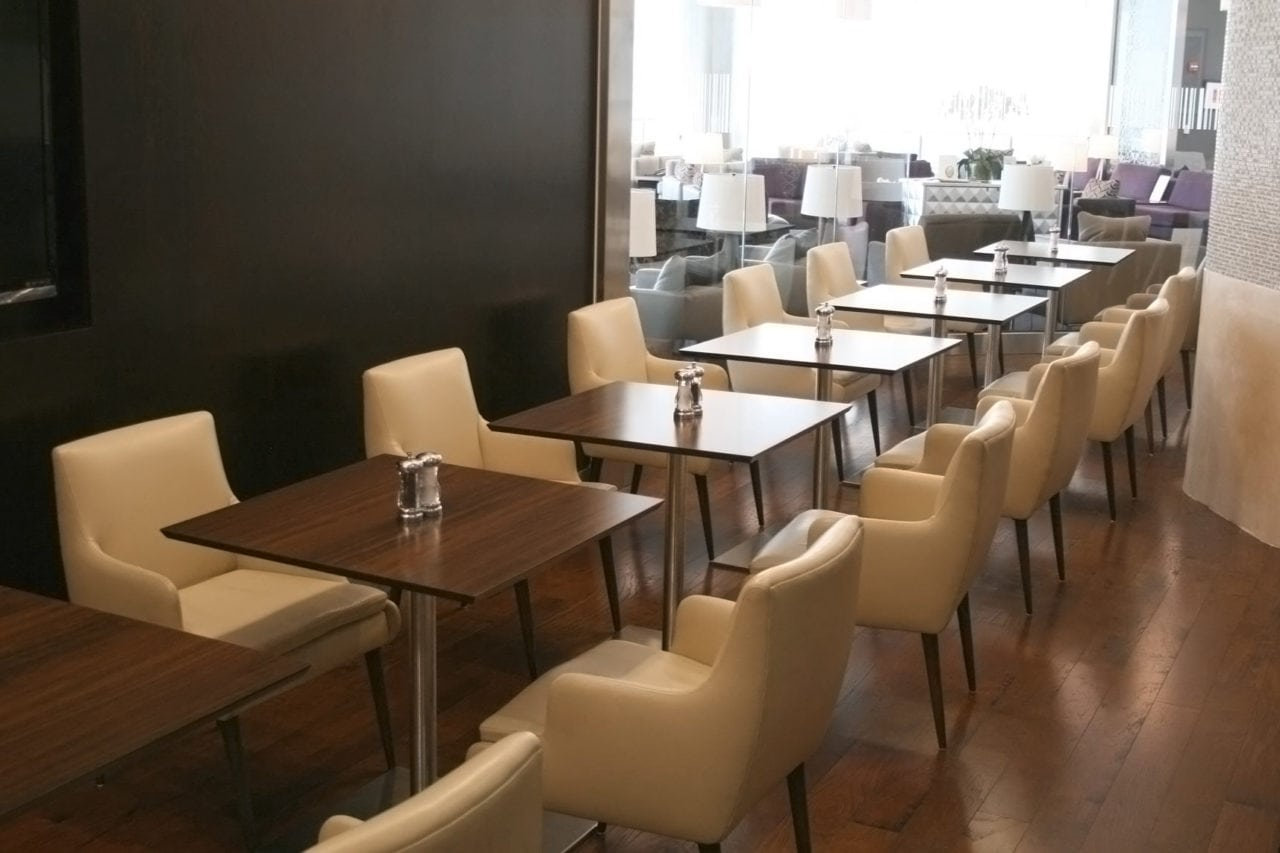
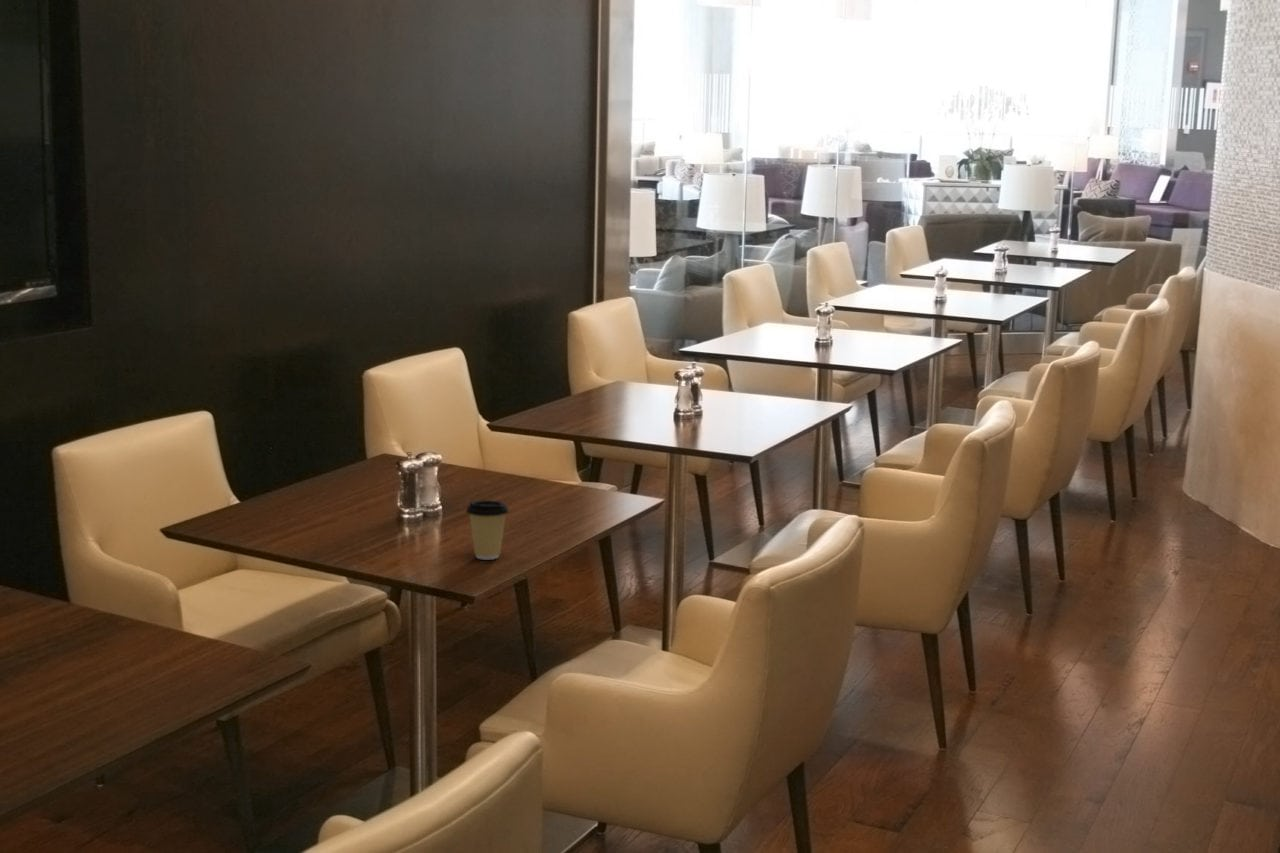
+ coffee cup [465,499,510,561]
